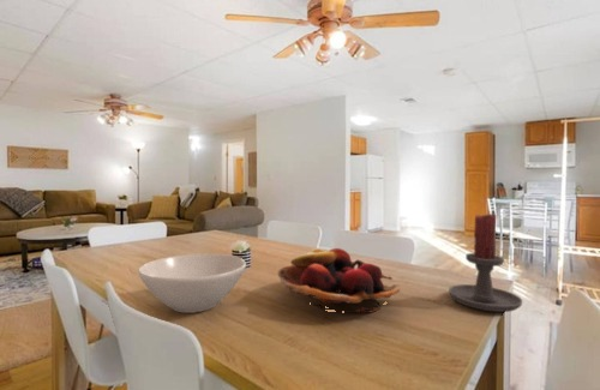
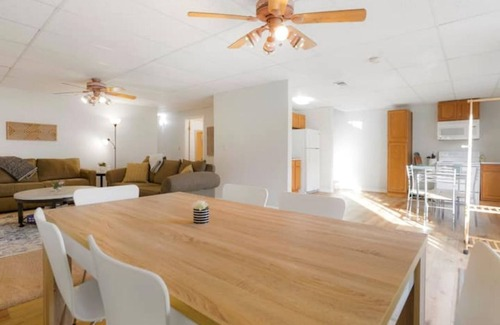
- candle holder [448,214,523,313]
- fruit basket [277,247,401,314]
- bowl [137,253,247,314]
